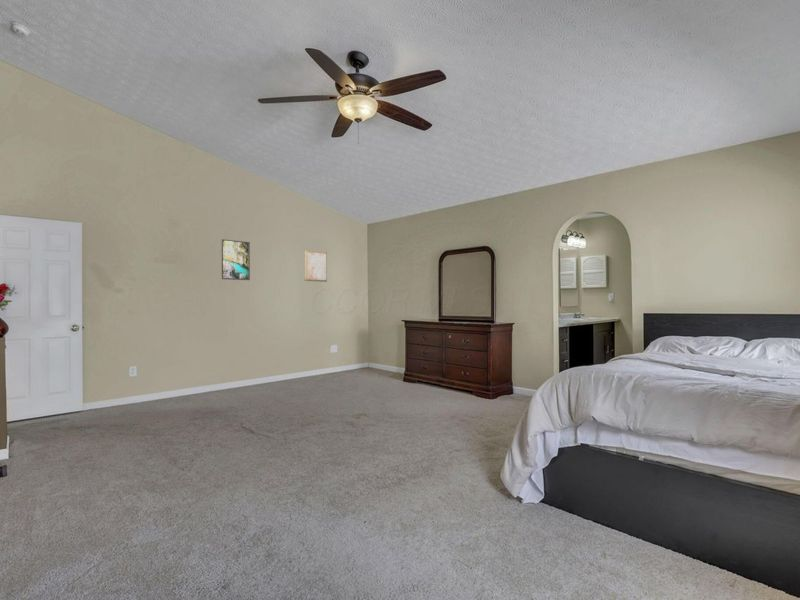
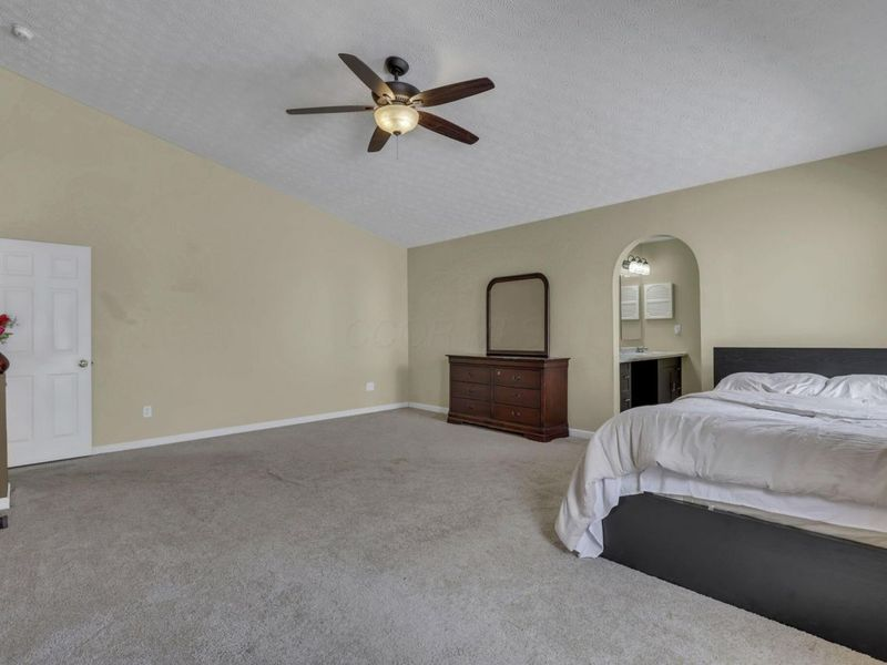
- wall art [304,249,328,283]
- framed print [221,238,251,281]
